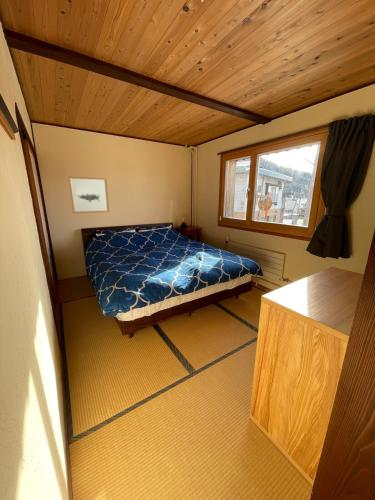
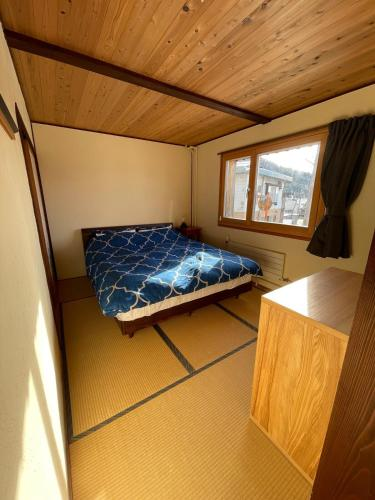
- wall art [68,176,110,214]
